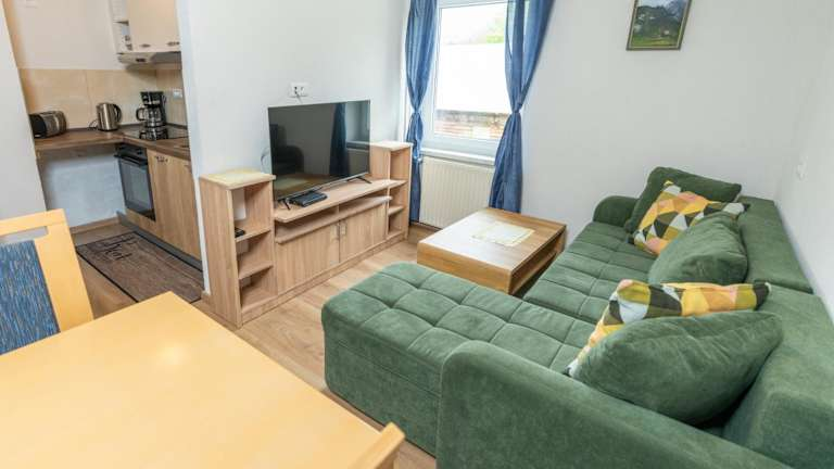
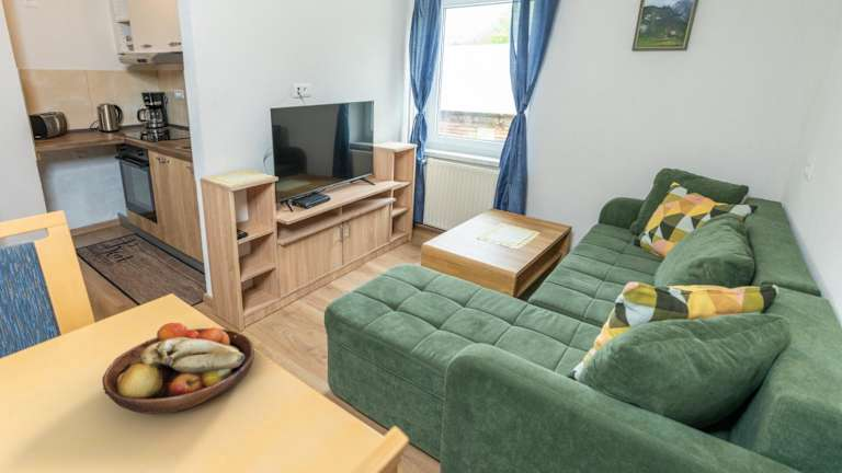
+ fruit bowl [101,322,255,415]
